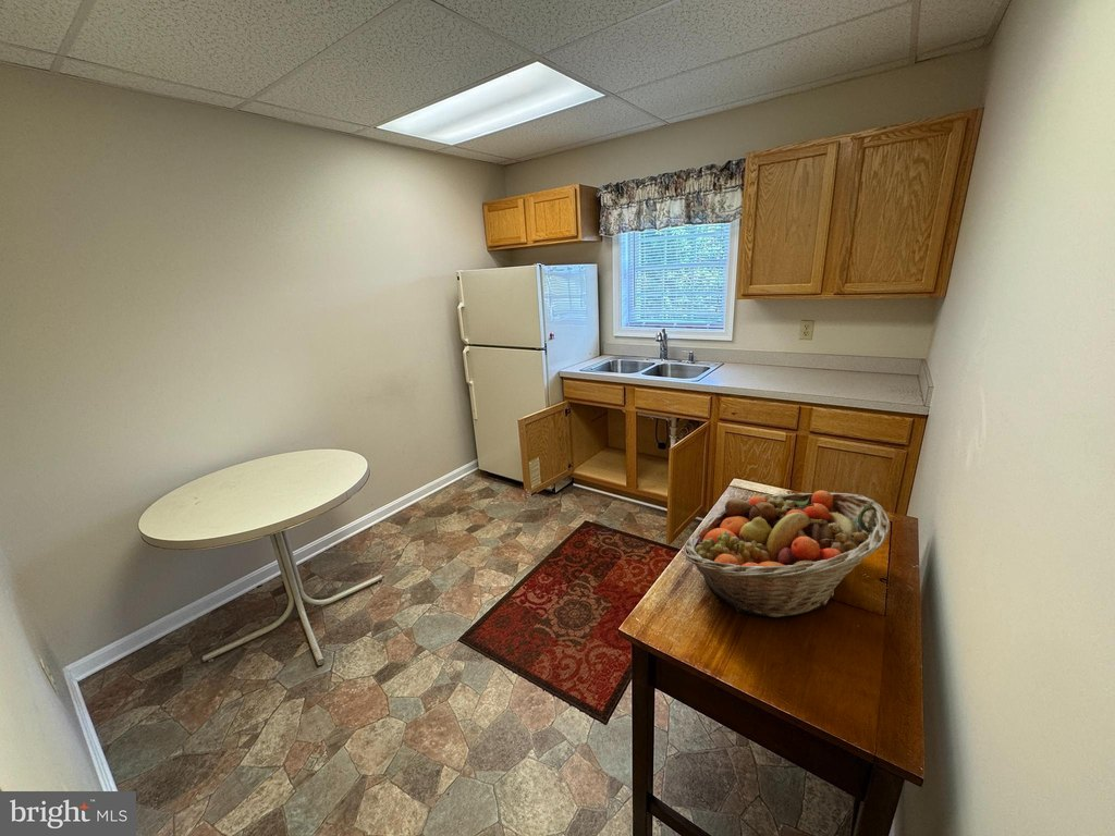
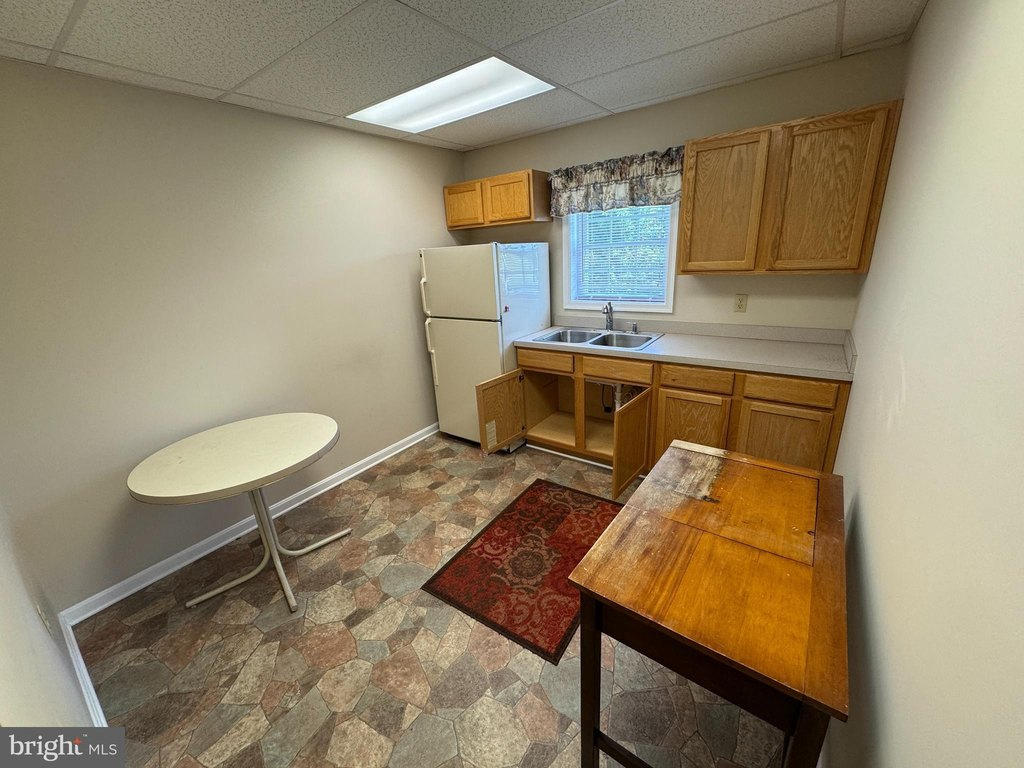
- fruit basket [683,490,891,618]
